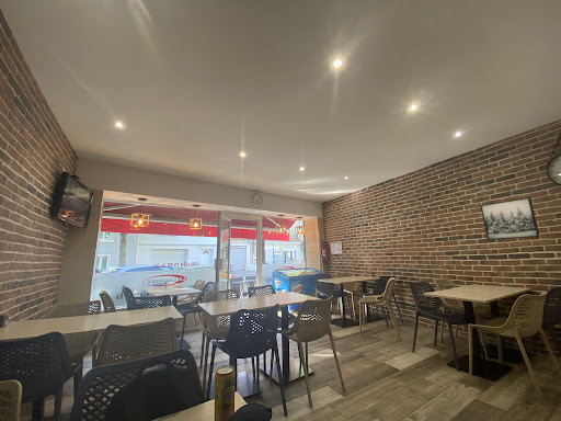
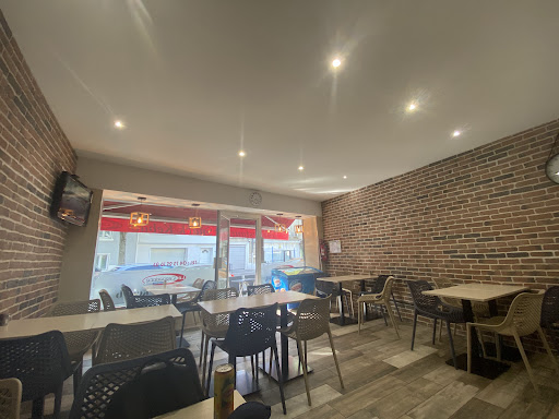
- wall art [479,196,541,241]
